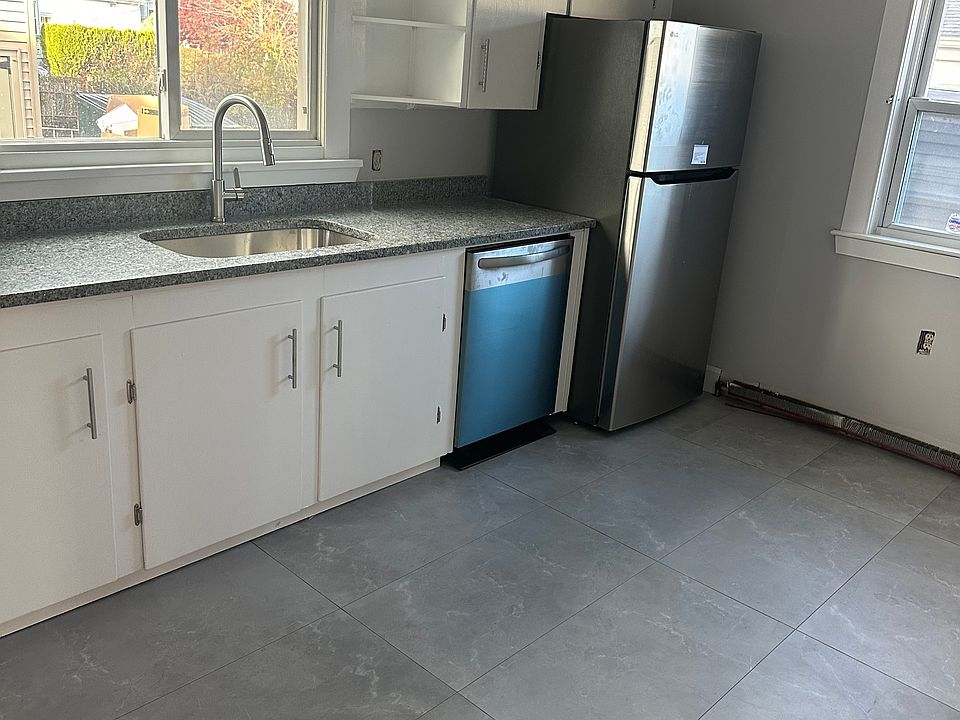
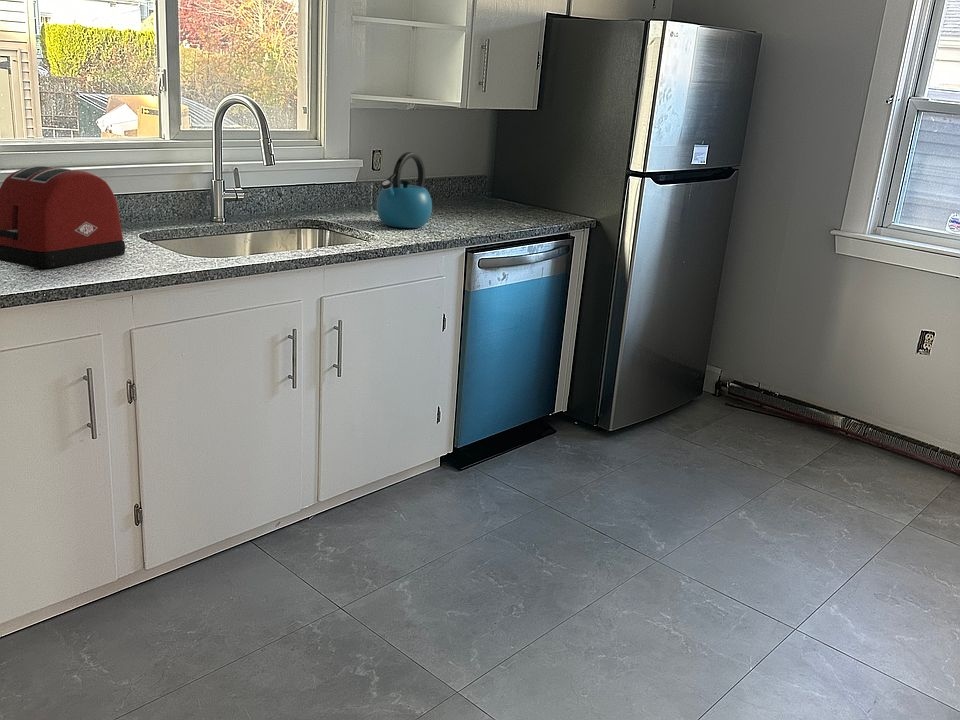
+ kettle [376,151,433,229]
+ toaster [0,165,126,269]
